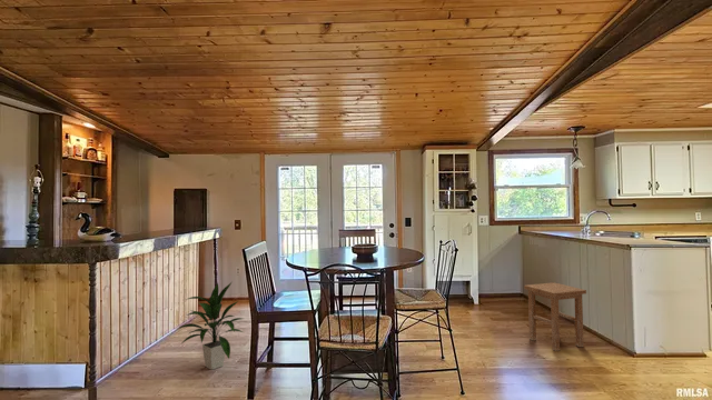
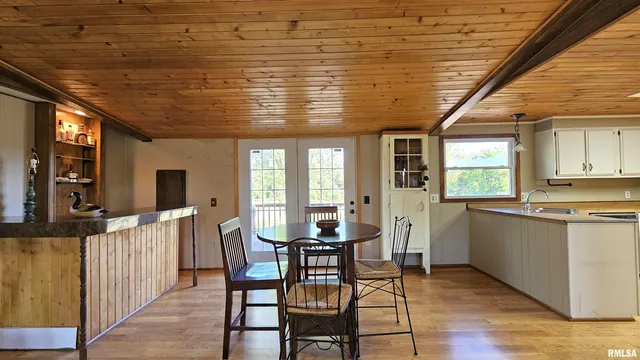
- indoor plant [176,280,244,371]
- stool [523,281,587,352]
